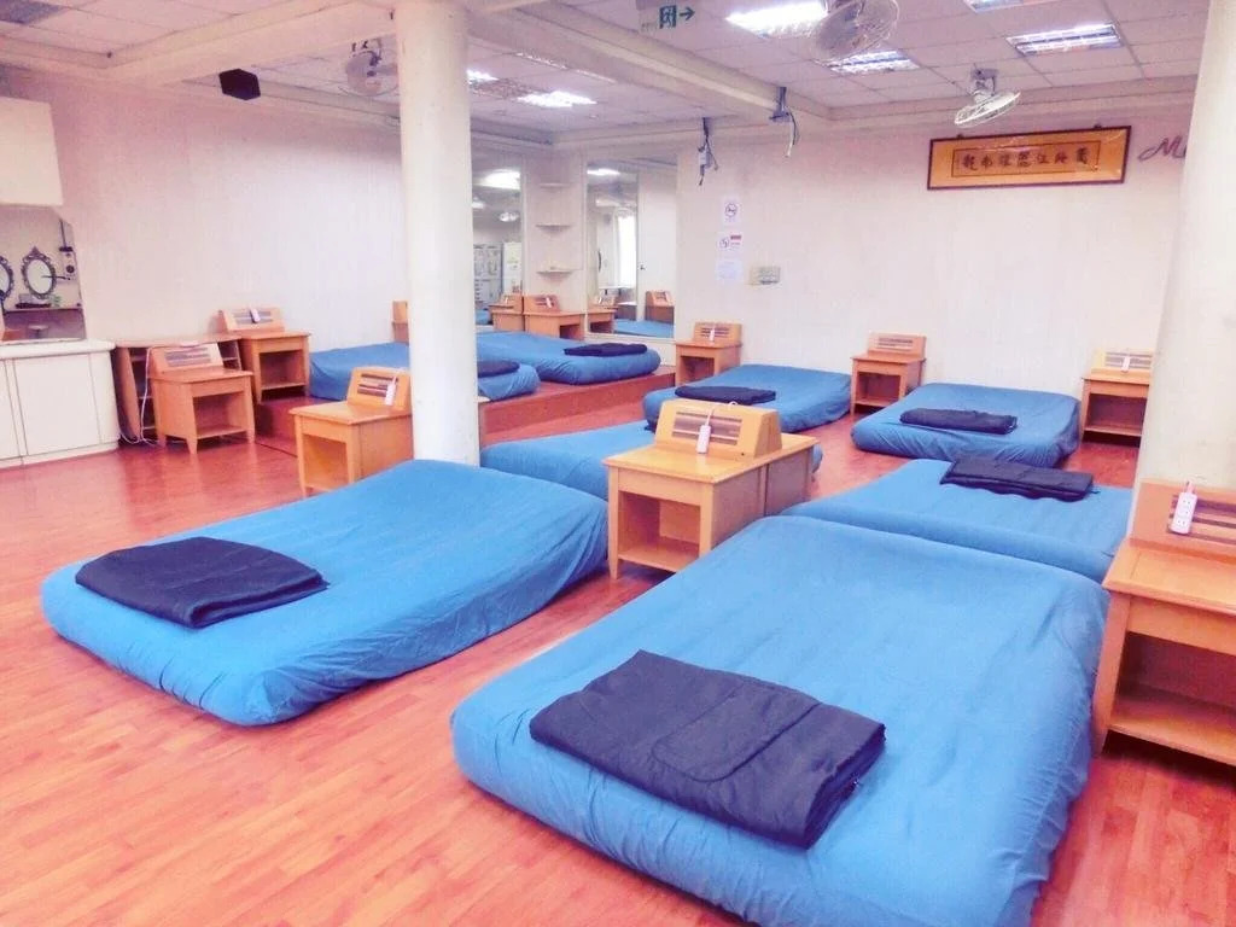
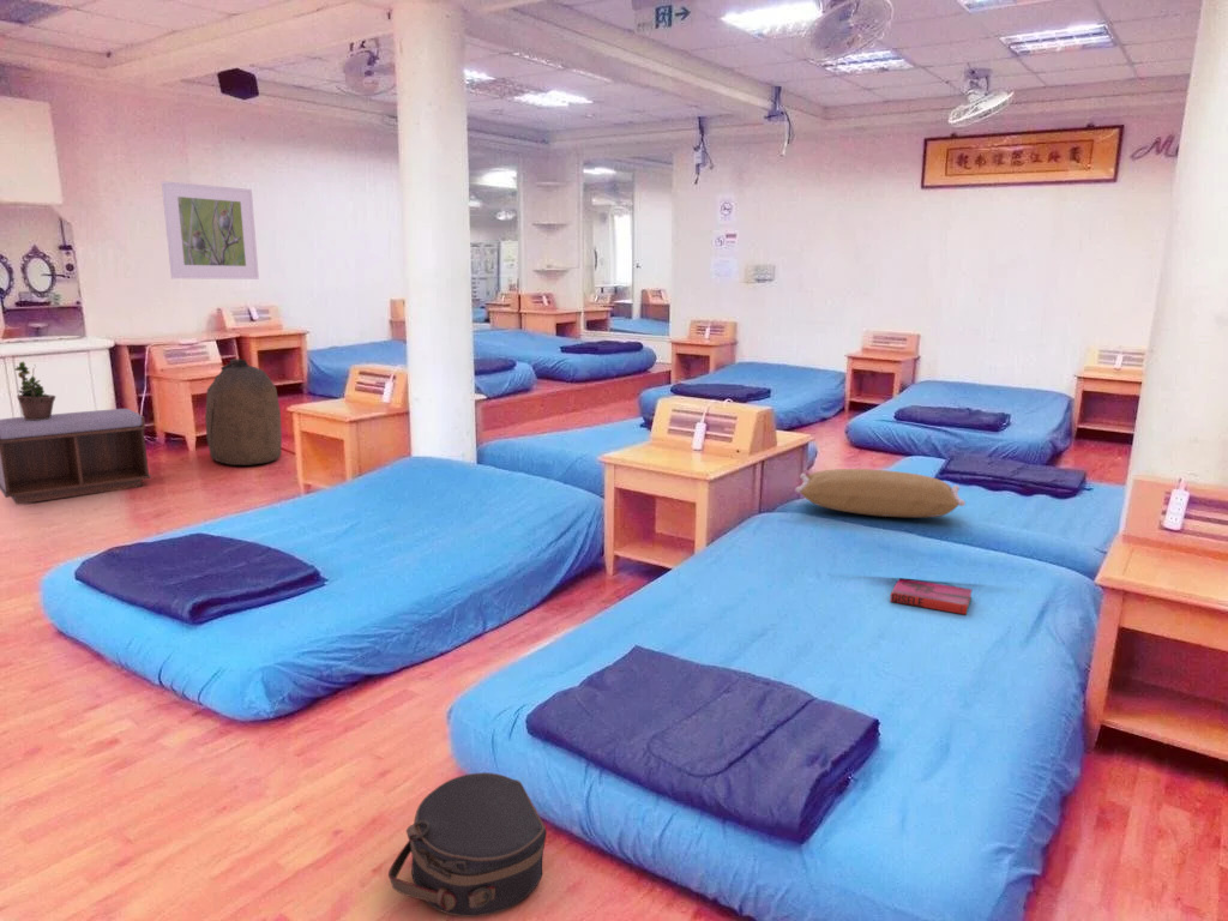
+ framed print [161,180,260,281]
+ pillow [794,468,967,518]
+ bench [0,408,152,505]
+ bag [204,357,283,466]
+ hat box [387,771,548,919]
+ potted plant [13,360,58,420]
+ hardback book [889,577,973,616]
